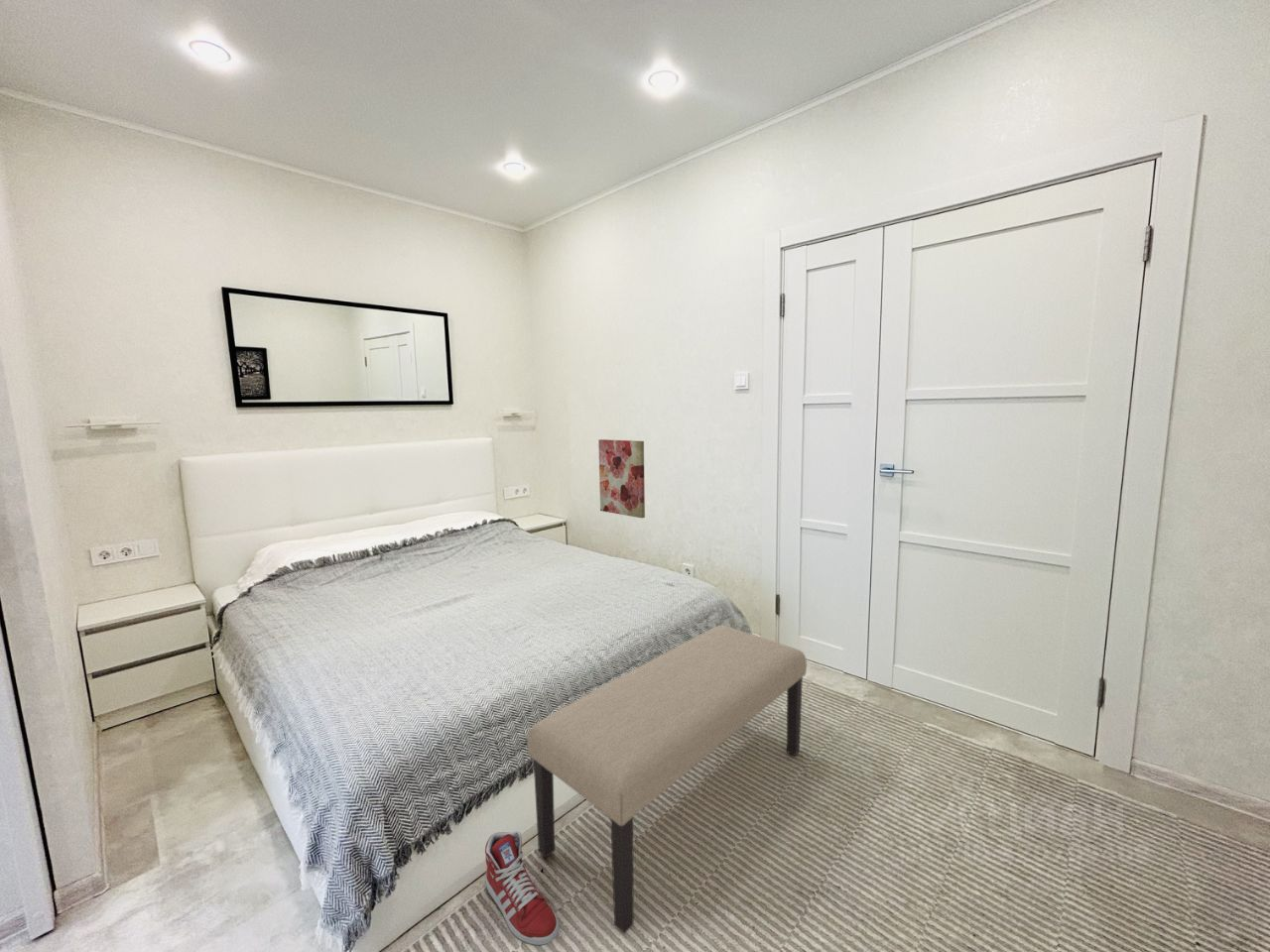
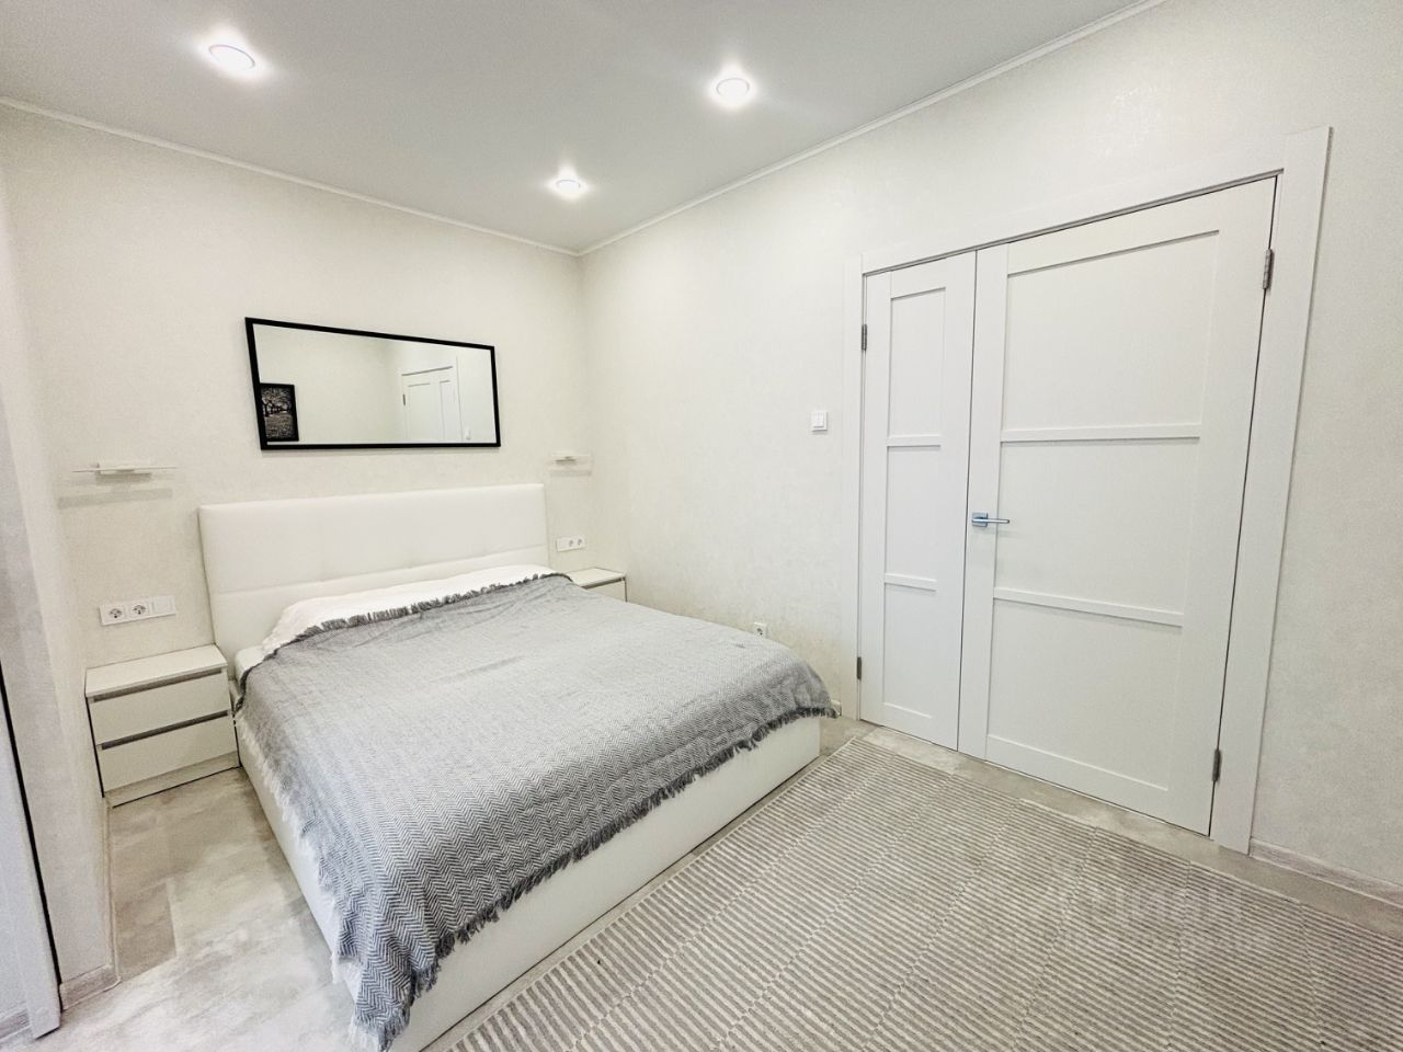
- wall art [597,438,646,519]
- sneaker [484,830,561,947]
- bench [527,624,808,934]
